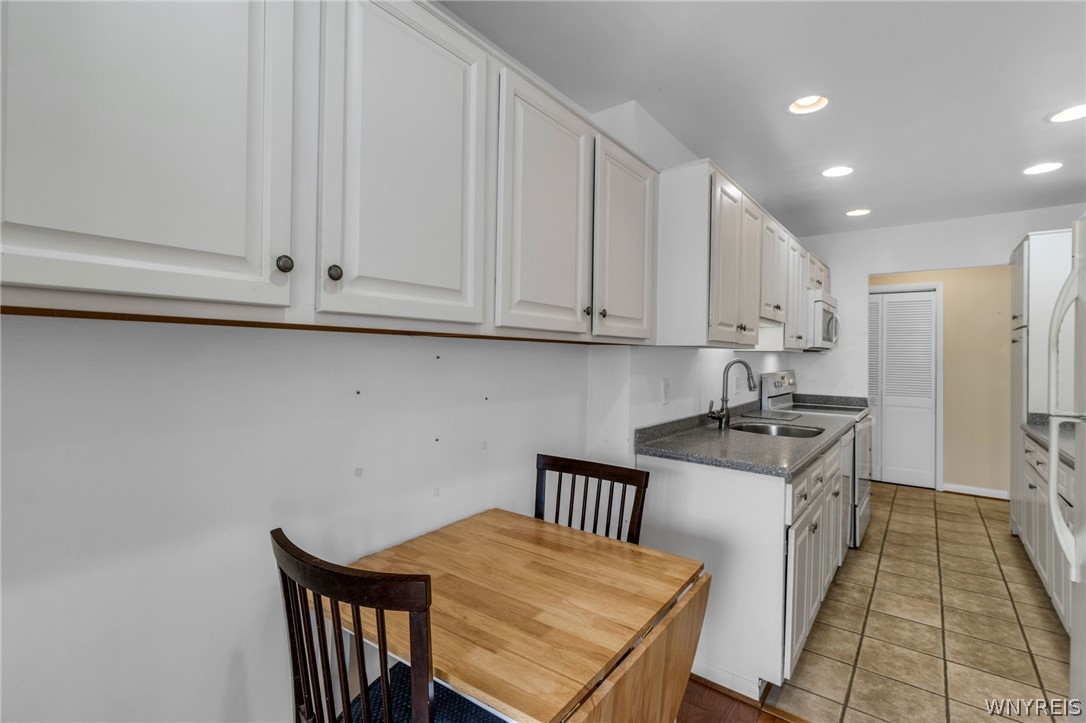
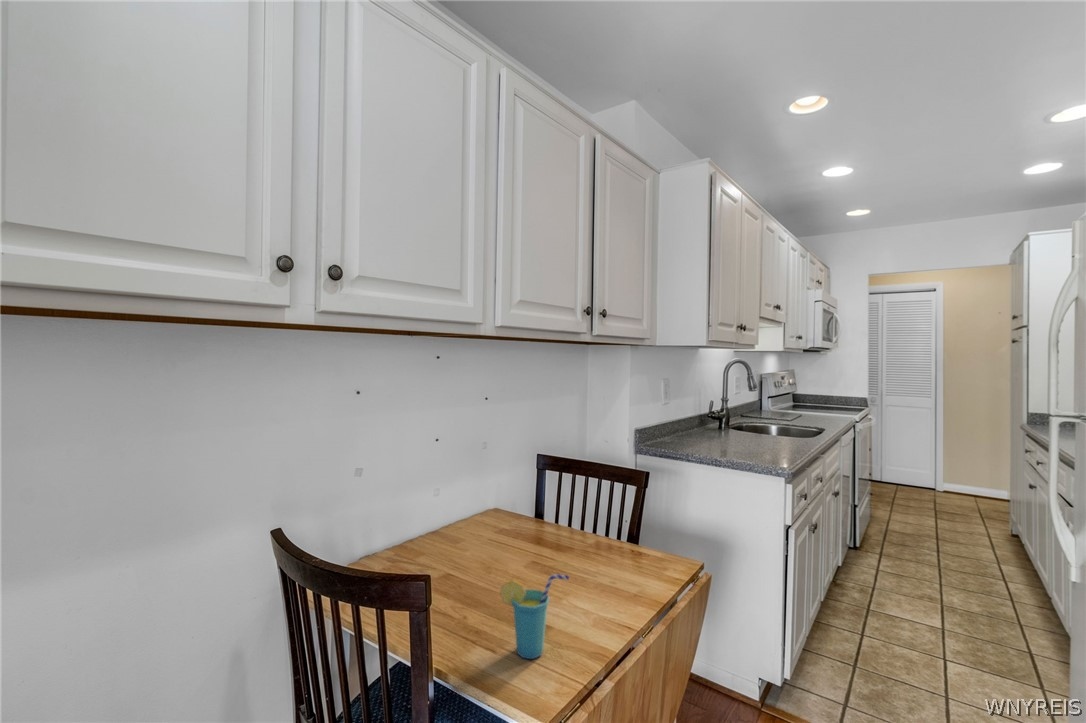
+ cup [499,573,570,660]
